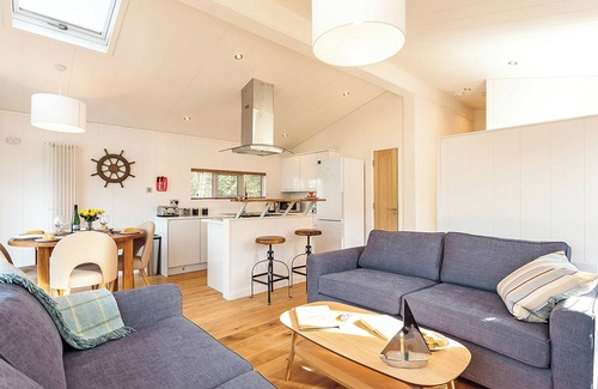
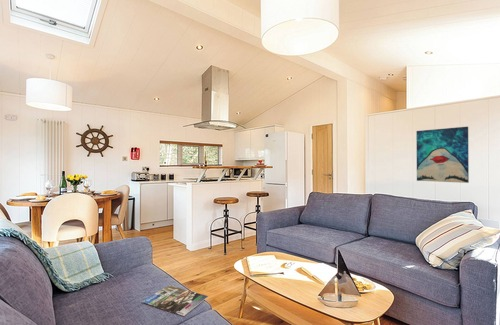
+ magazine [141,285,209,317]
+ wall art [415,126,470,184]
